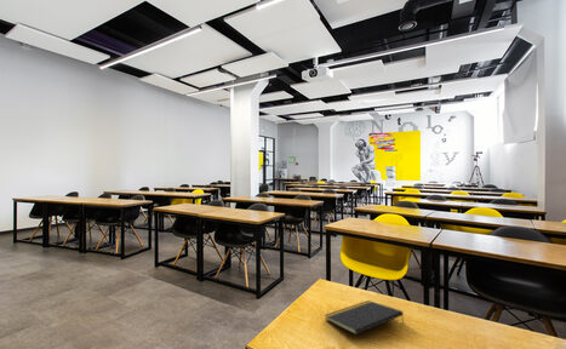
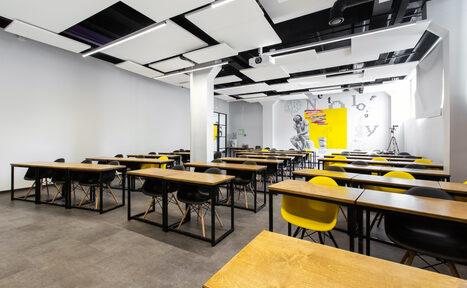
- notepad [324,299,405,336]
